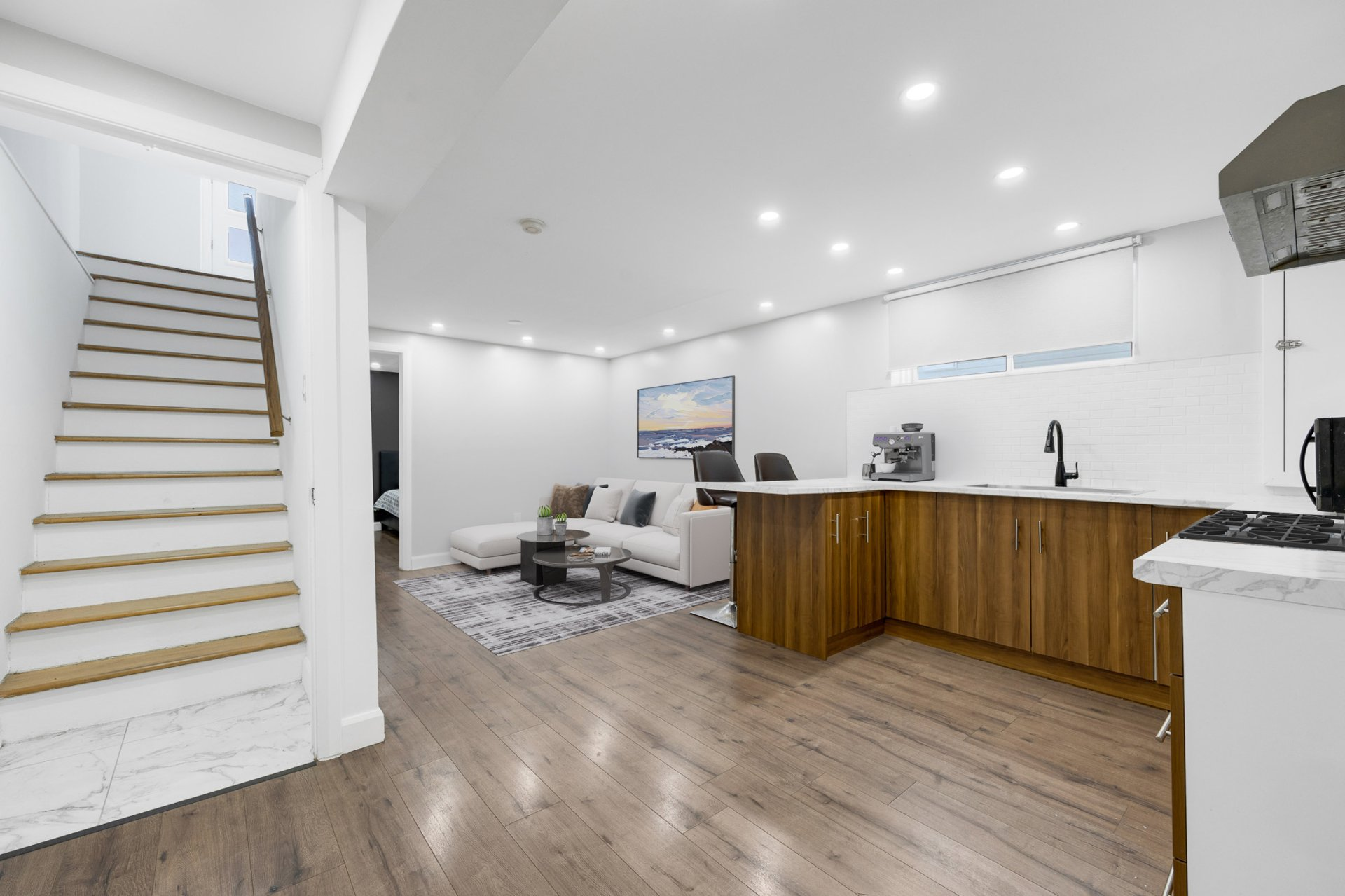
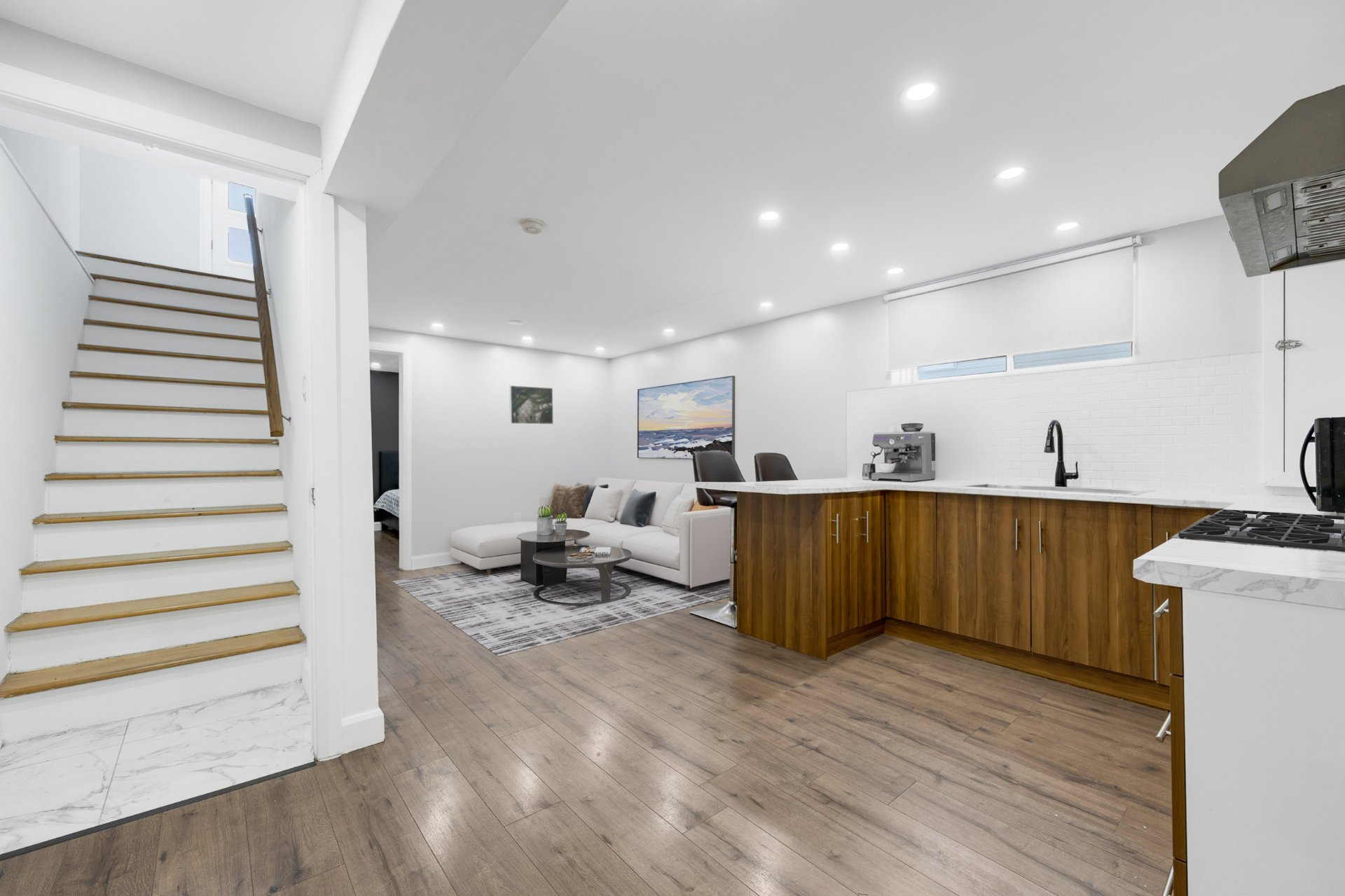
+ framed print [509,385,554,425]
